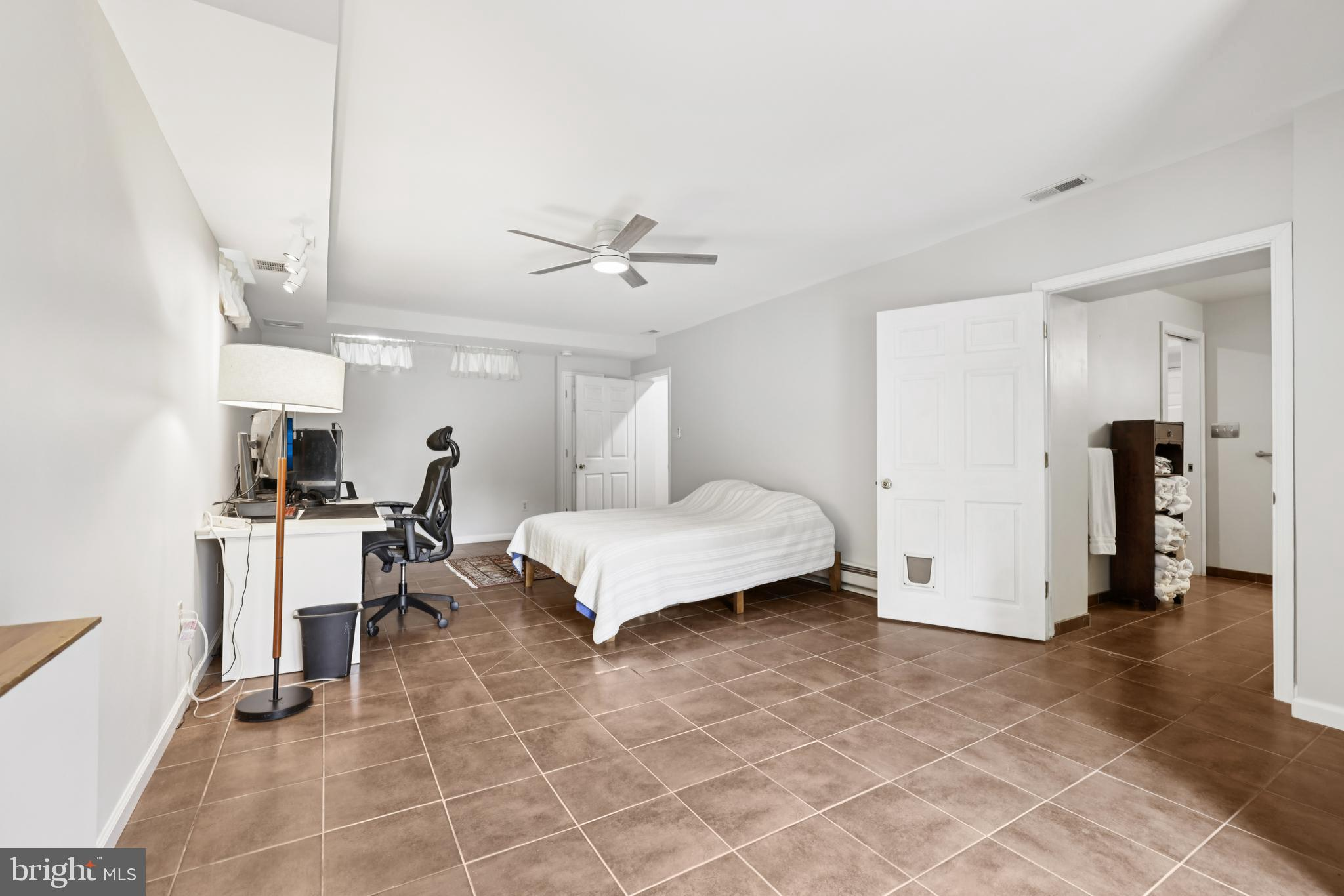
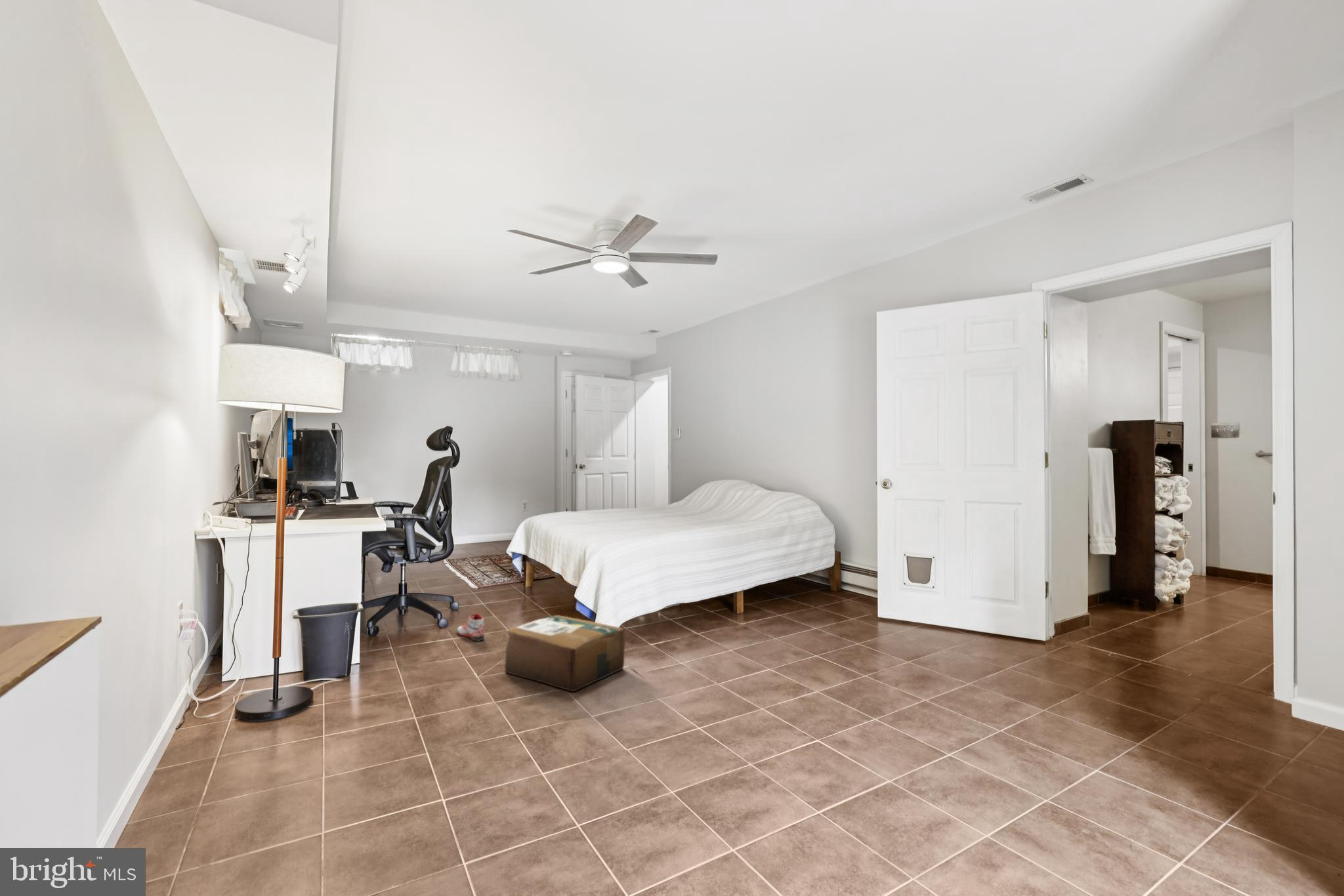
+ cardboard box [504,615,625,692]
+ sneaker [456,613,485,641]
